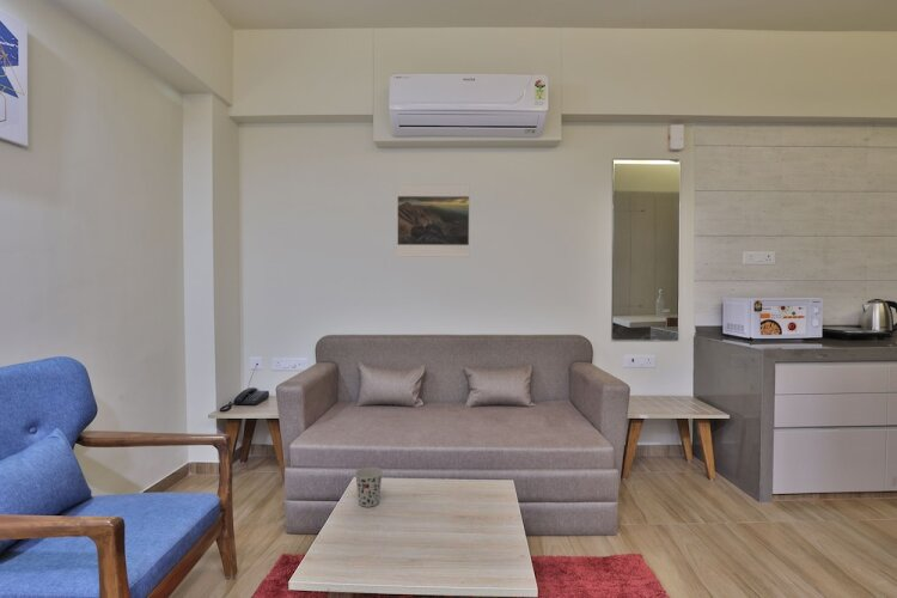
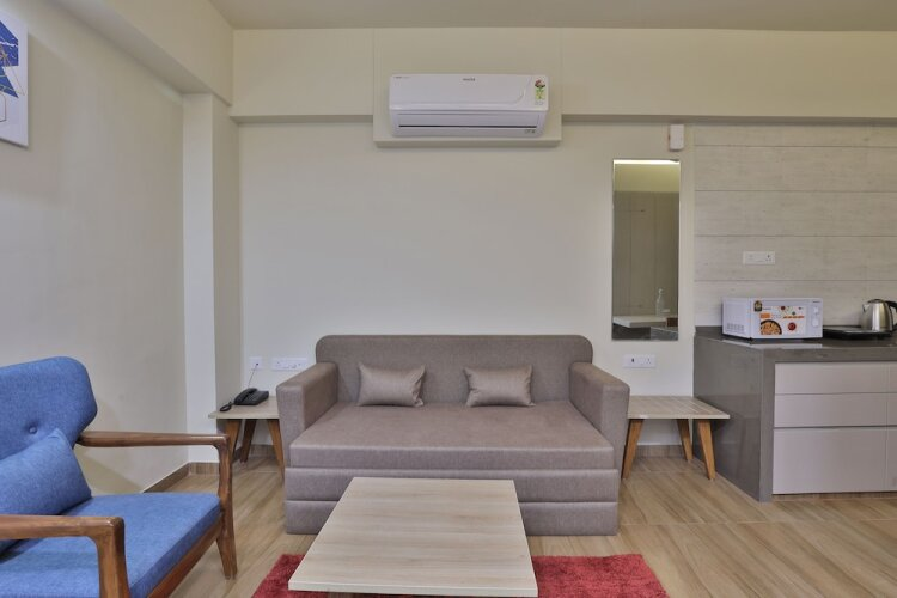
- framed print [396,183,471,258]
- cup [354,465,384,508]
